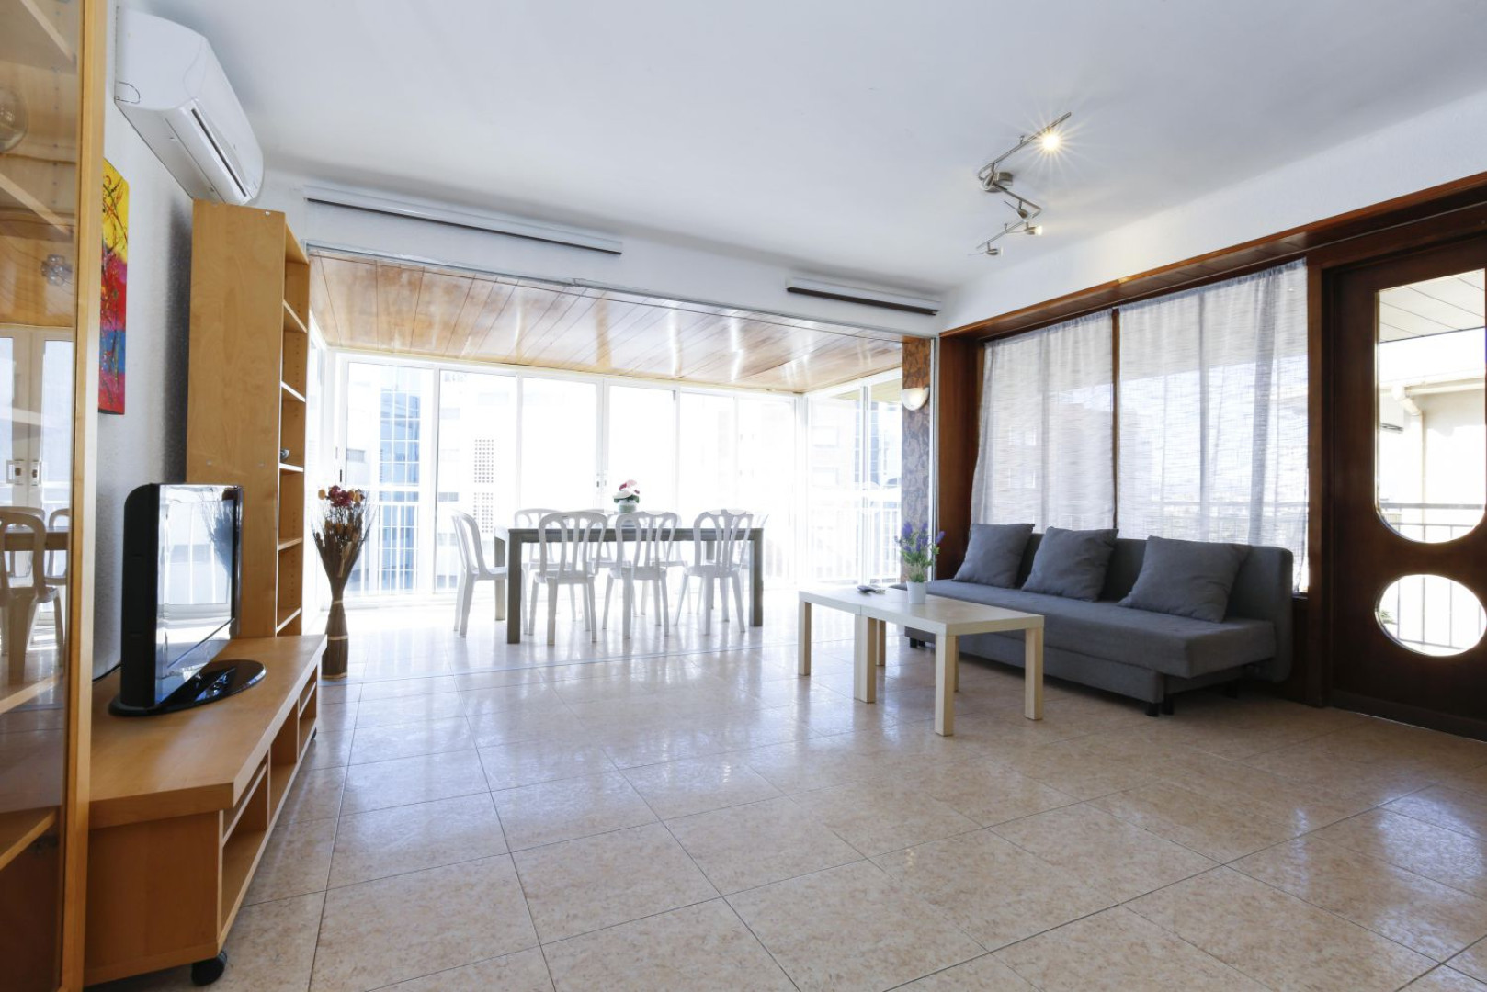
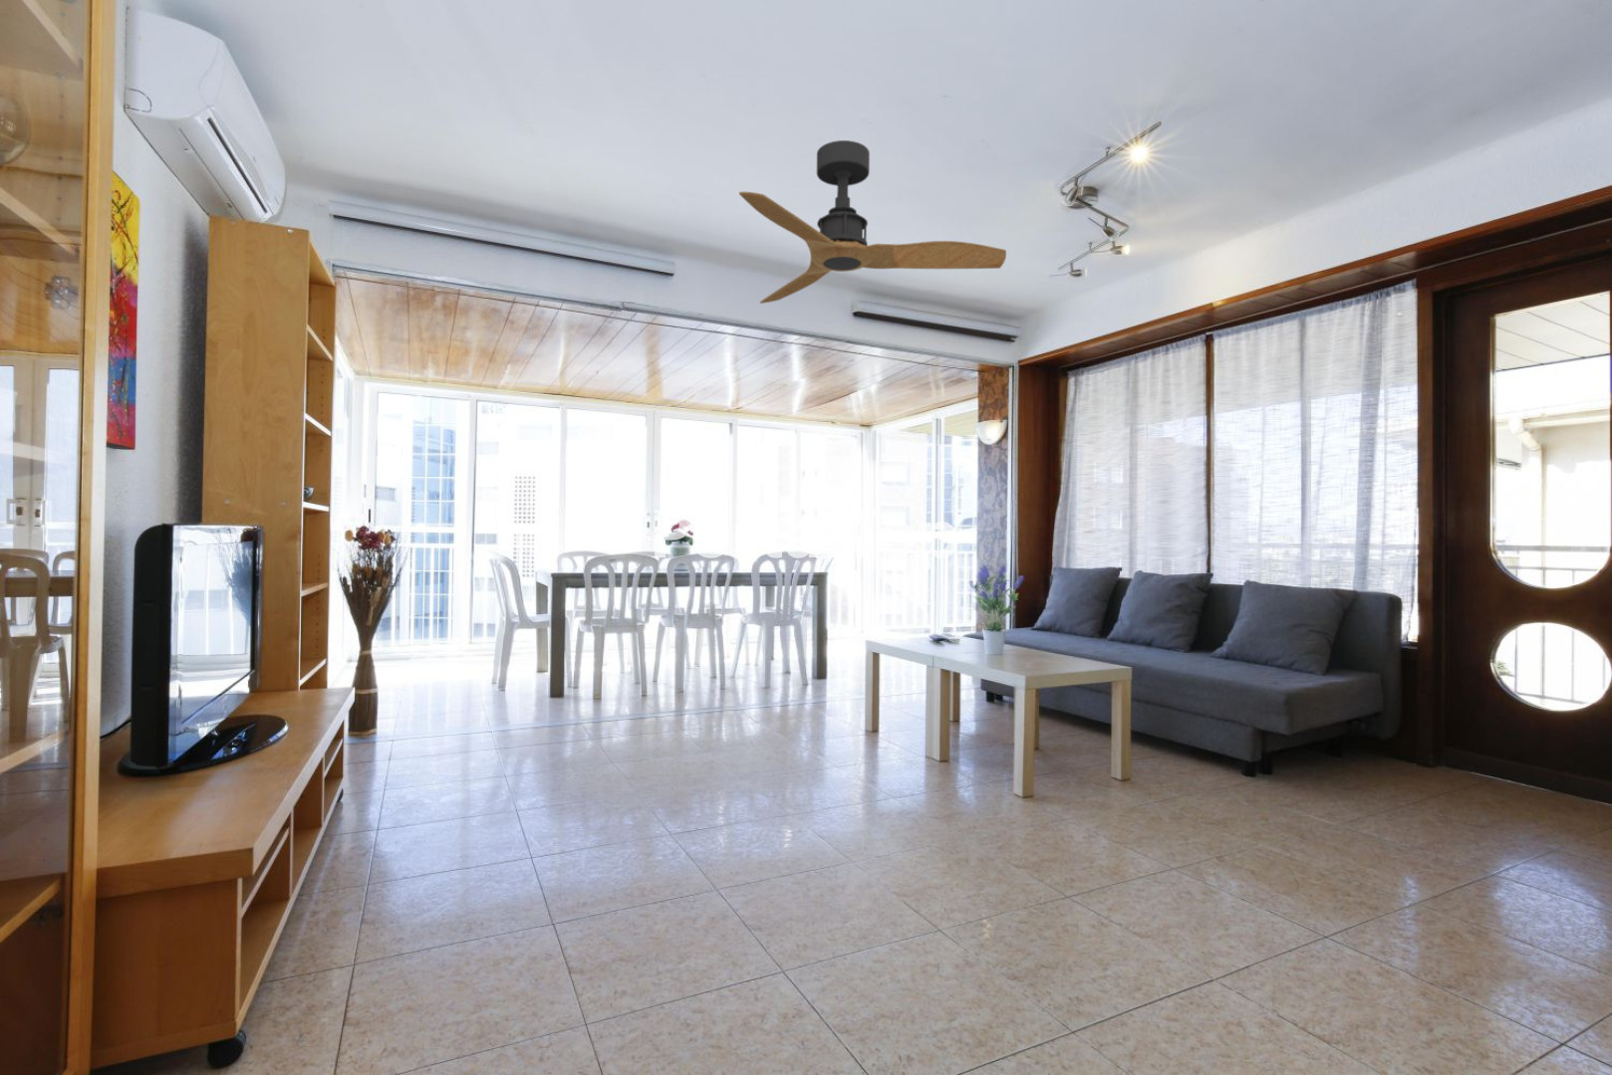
+ ceiling fan [738,139,1007,305]
